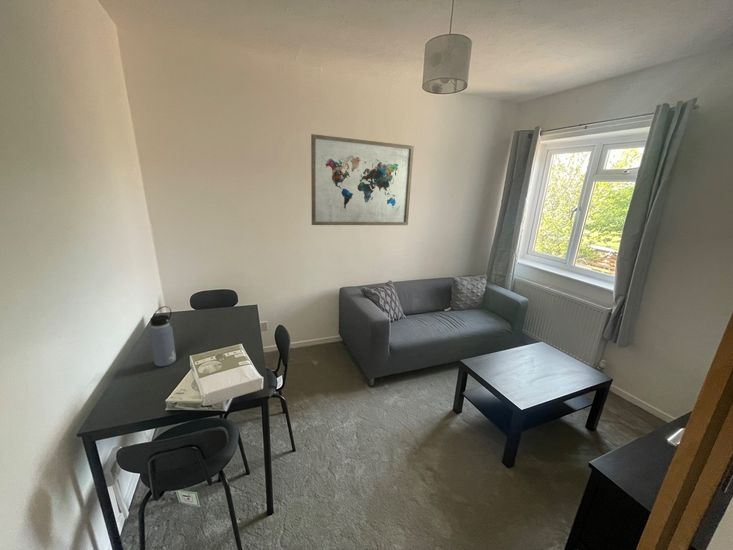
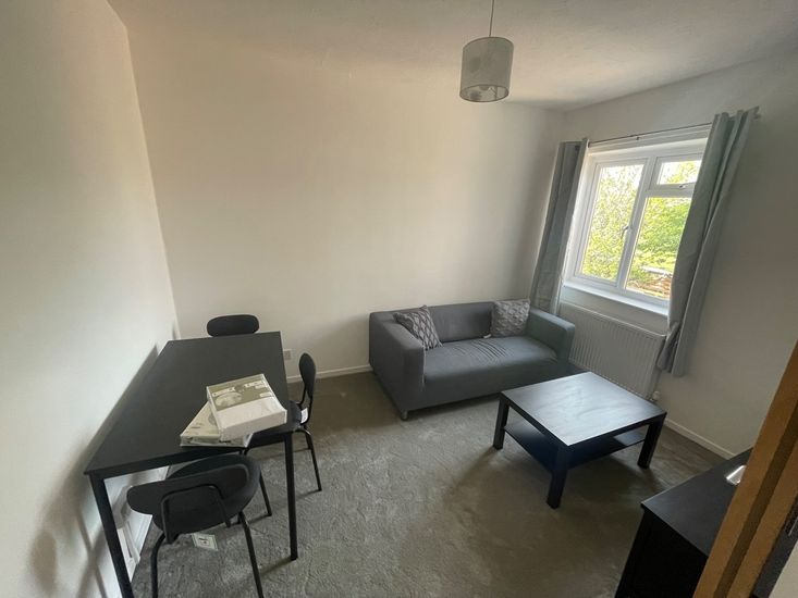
- water bottle [149,305,177,367]
- wall art [310,133,415,226]
